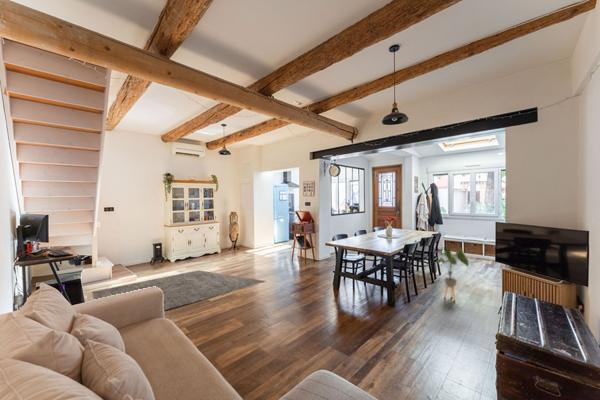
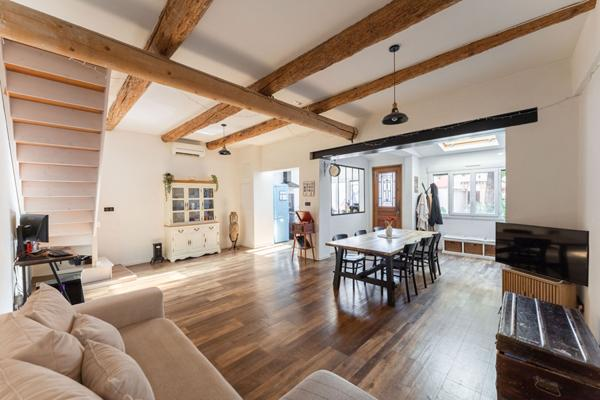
- house plant [434,246,470,301]
- rug [85,269,267,312]
